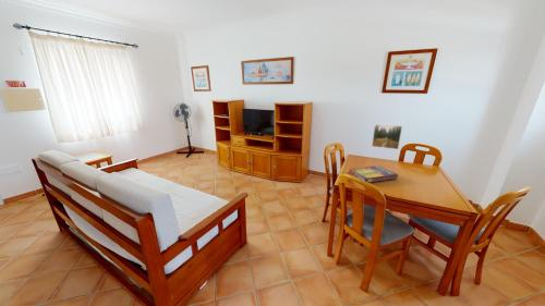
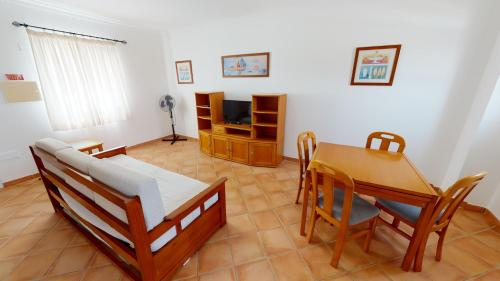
- game compilation box [348,164,399,184]
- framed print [371,123,403,150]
